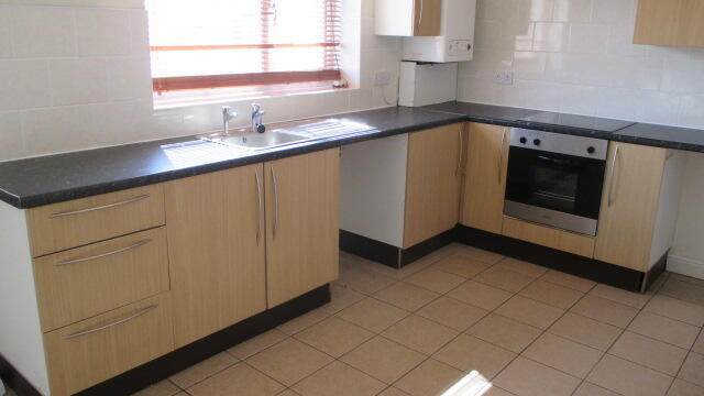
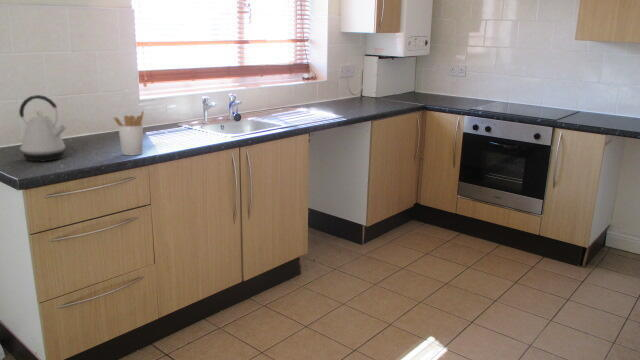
+ utensil holder [112,109,145,156]
+ kettle [18,94,68,163]
